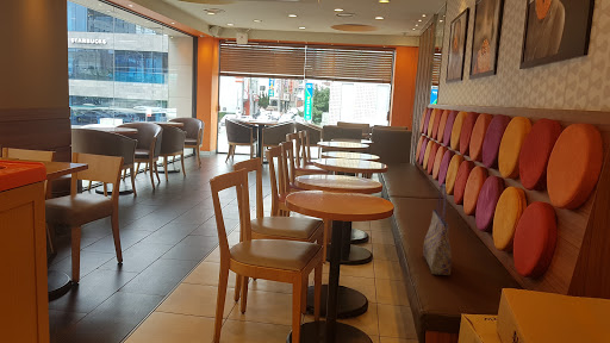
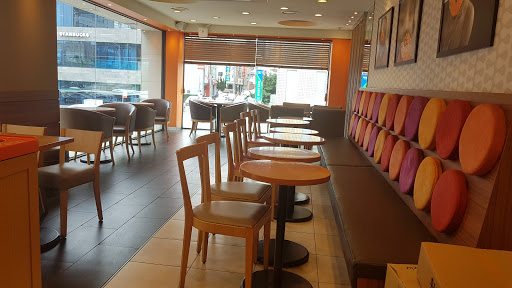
- tote bag [422,182,453,276]
